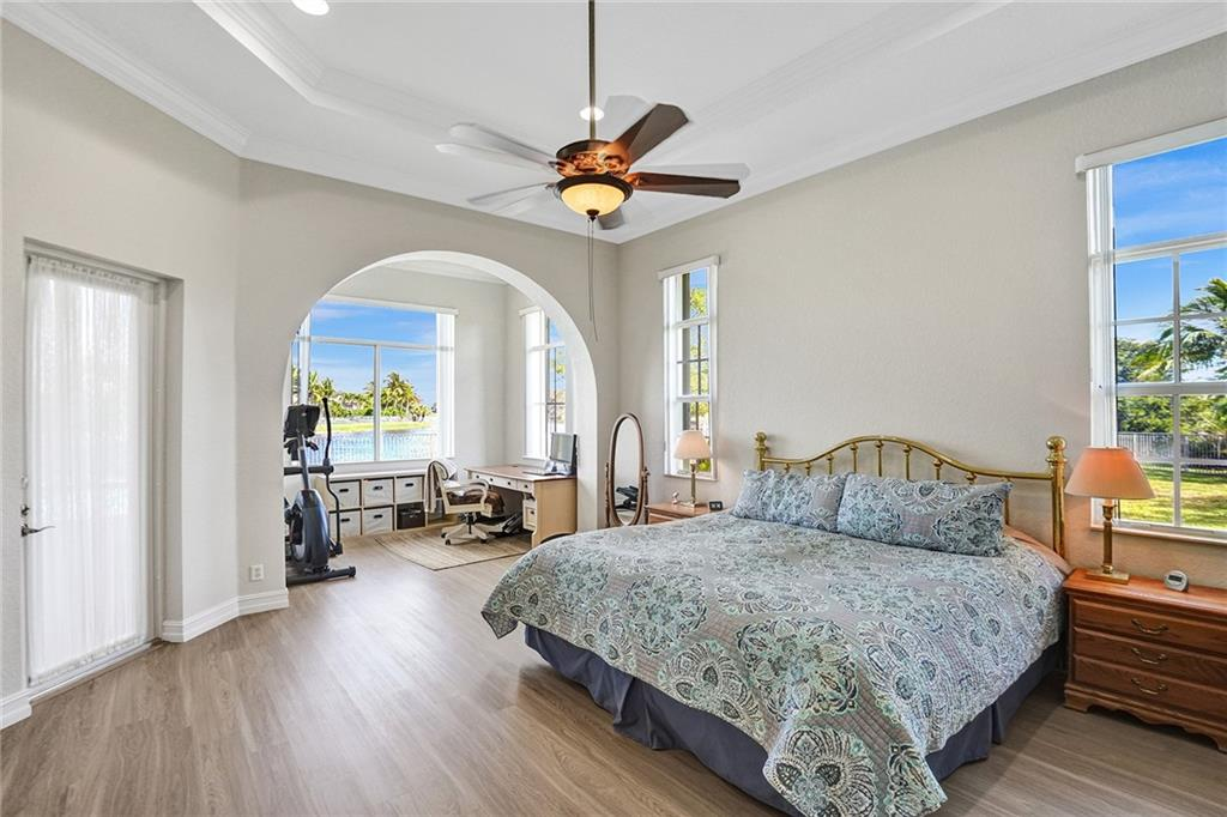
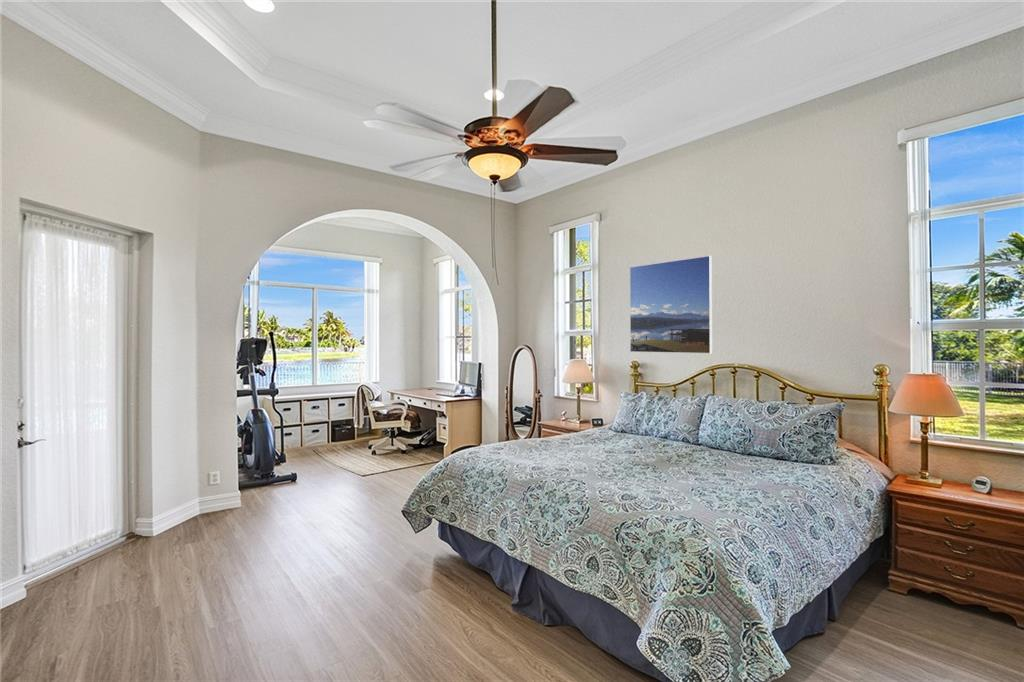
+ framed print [629,255,713,354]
